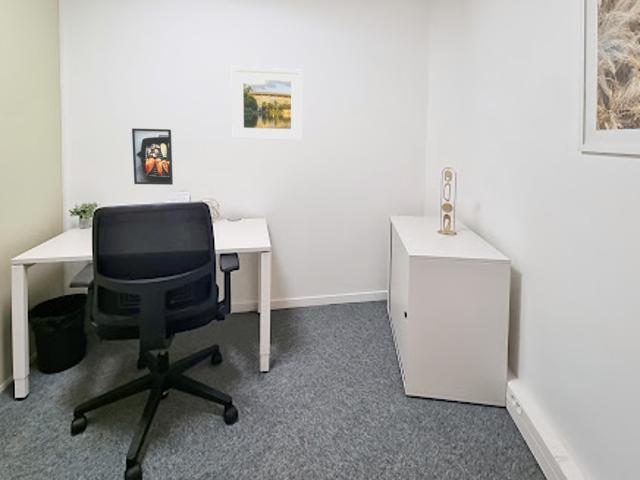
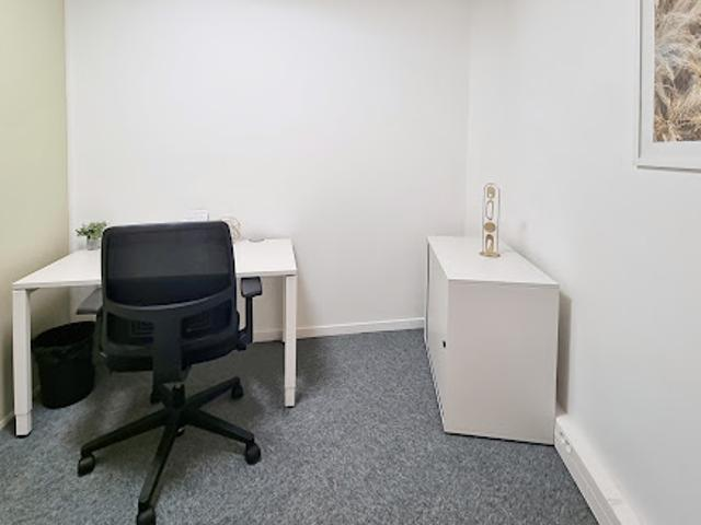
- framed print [231,66,303,142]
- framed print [131,127,174,186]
